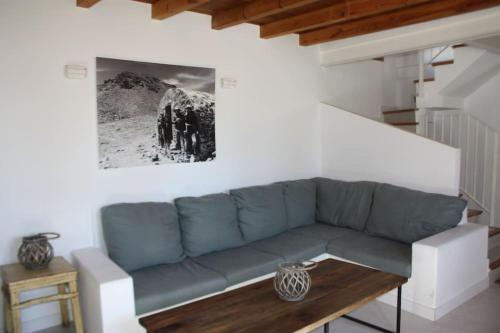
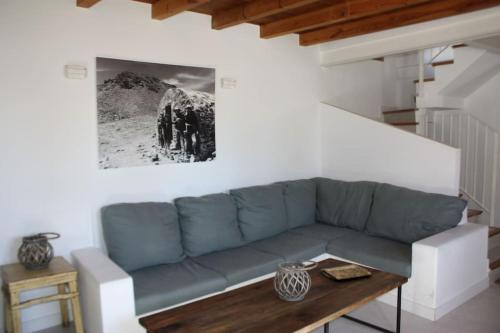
+ book [319,263,373,282]
